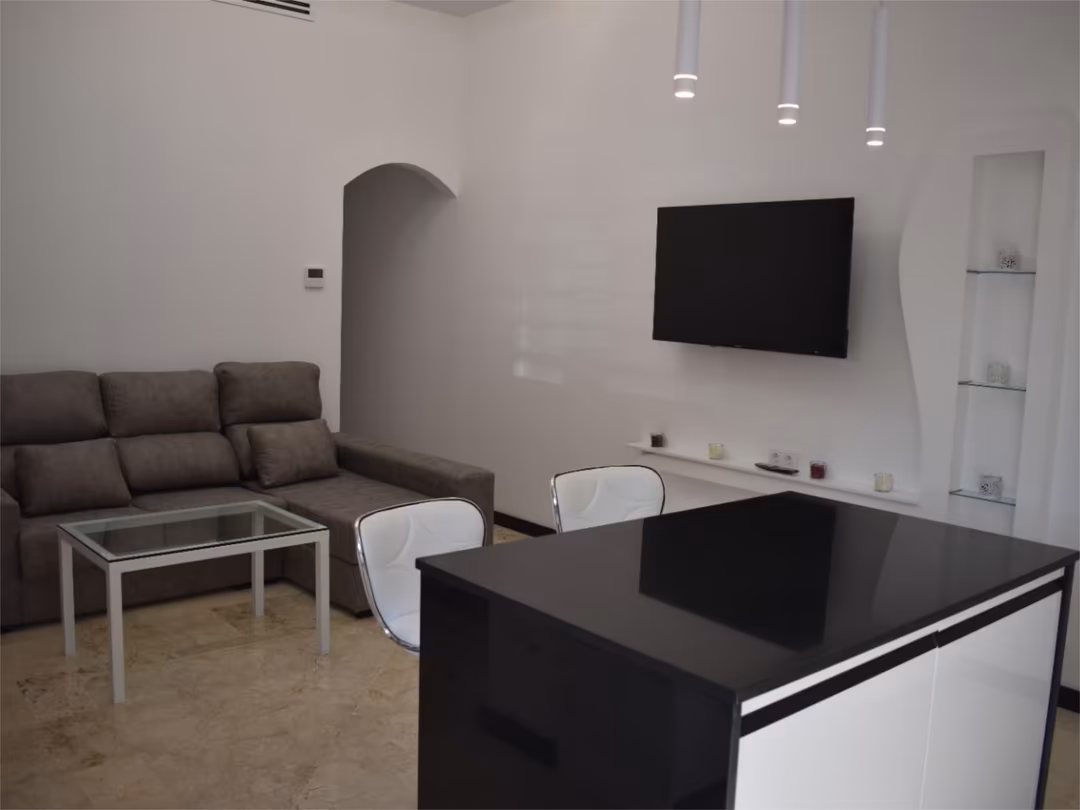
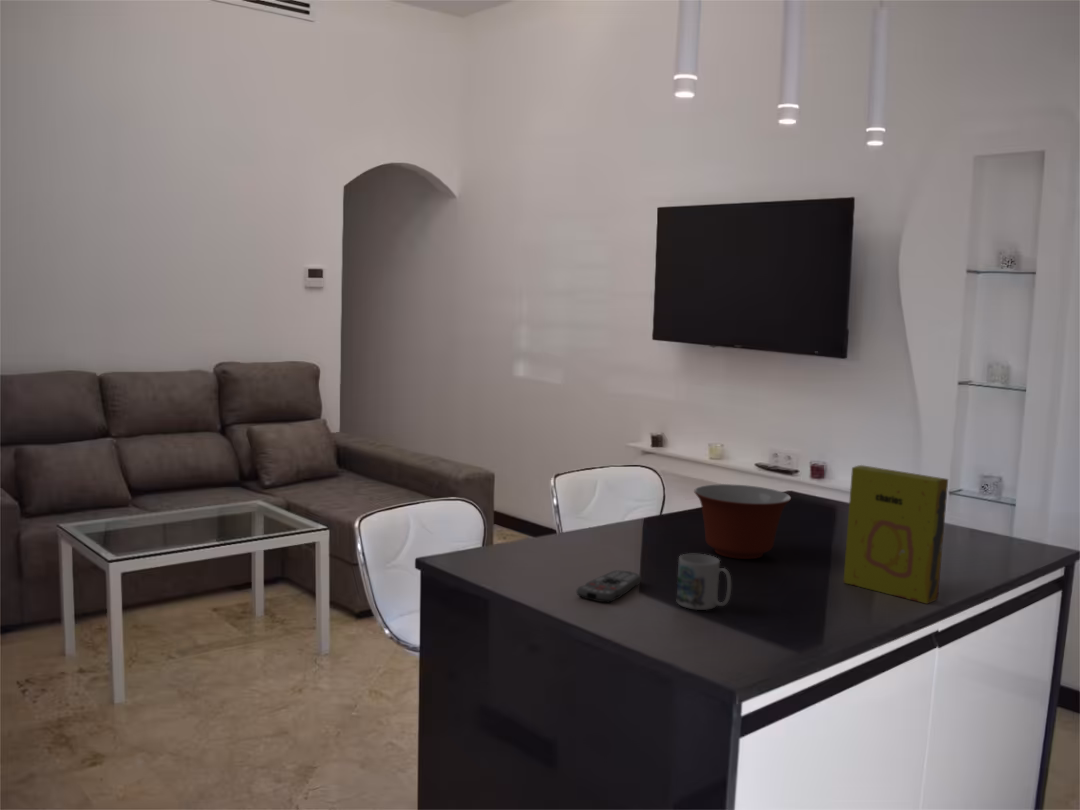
+ mug [676,553,732,611]
+ mixing bowl [693,483,792,560]
+ cereal box [842,464,949,605]
+ remote control [575,569,643,603]
